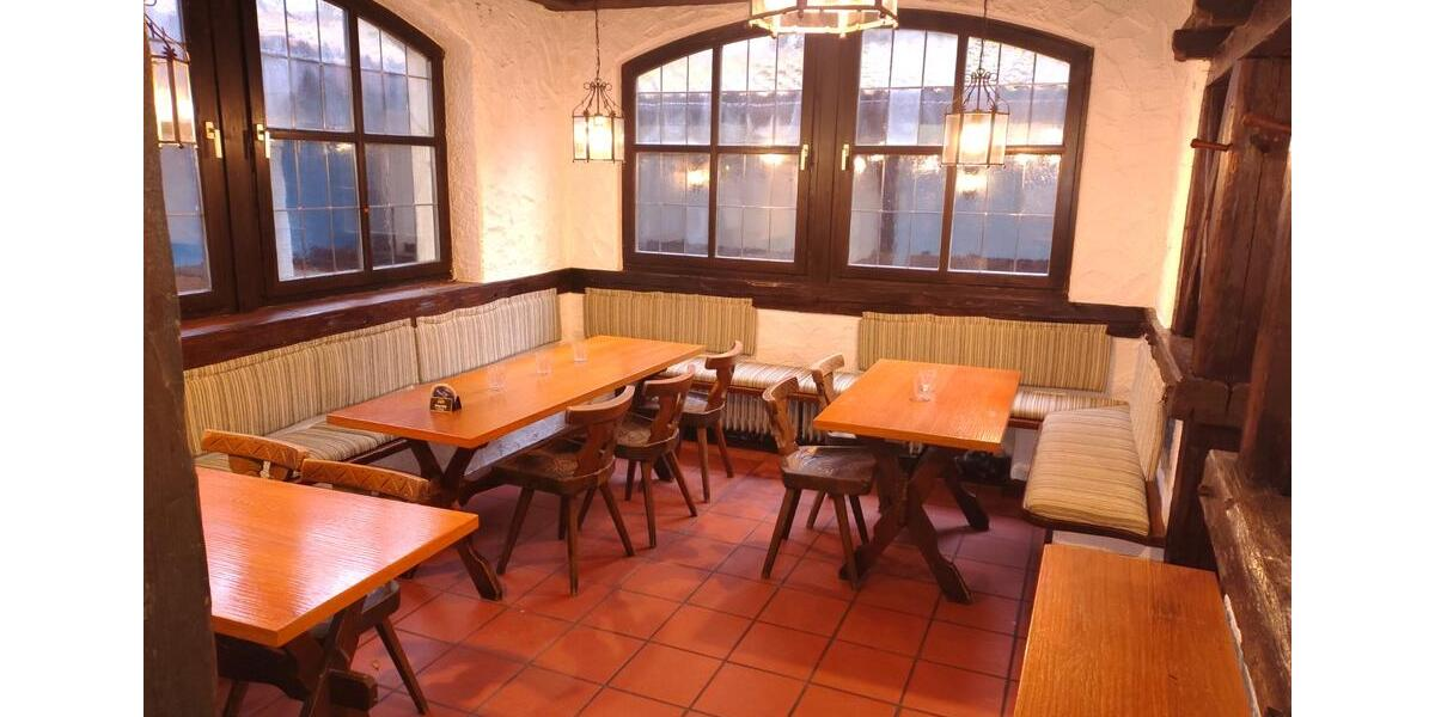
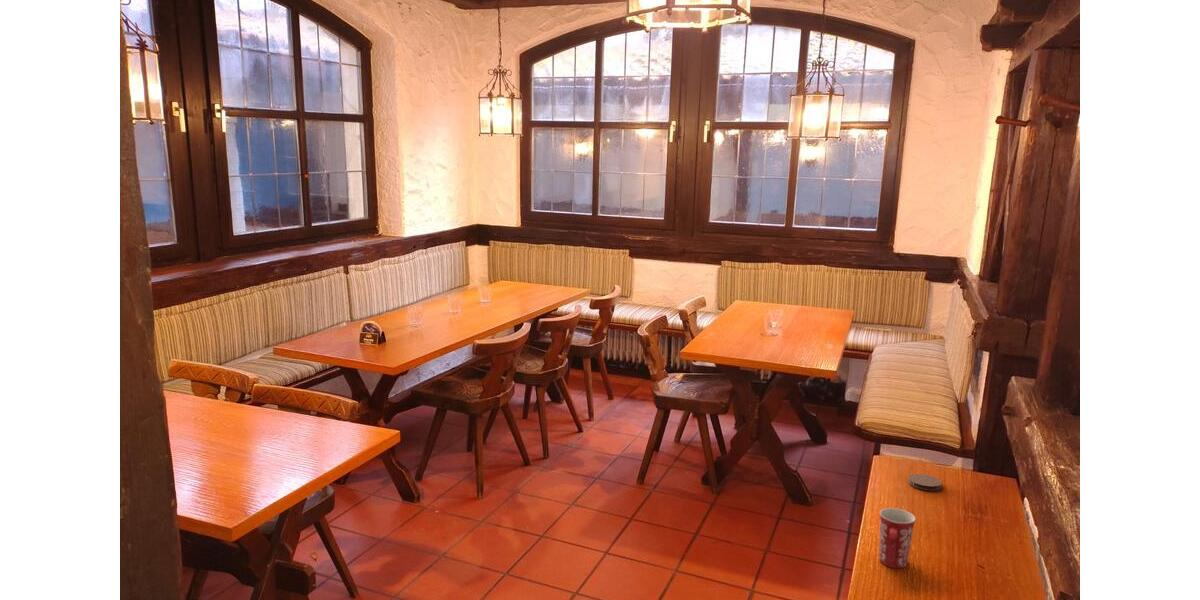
+ mug [878,507,917,569]
+ coaster [907,473,942,491]
